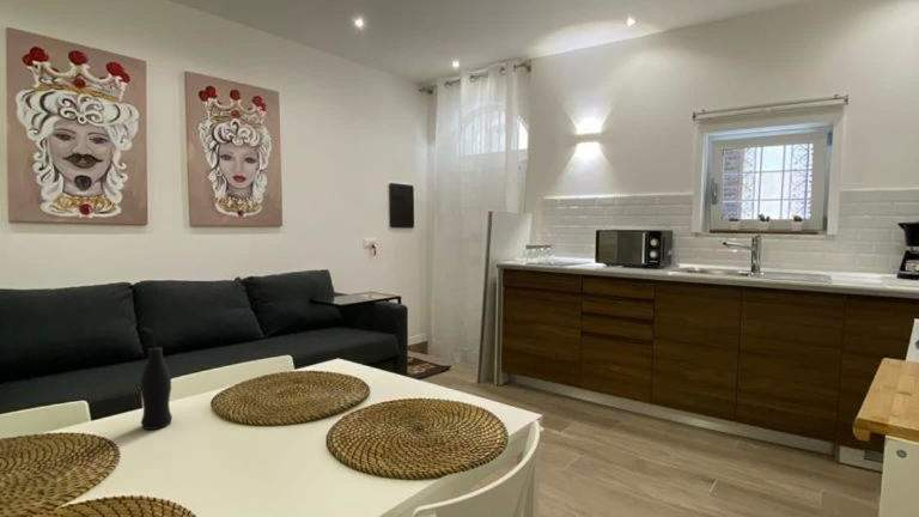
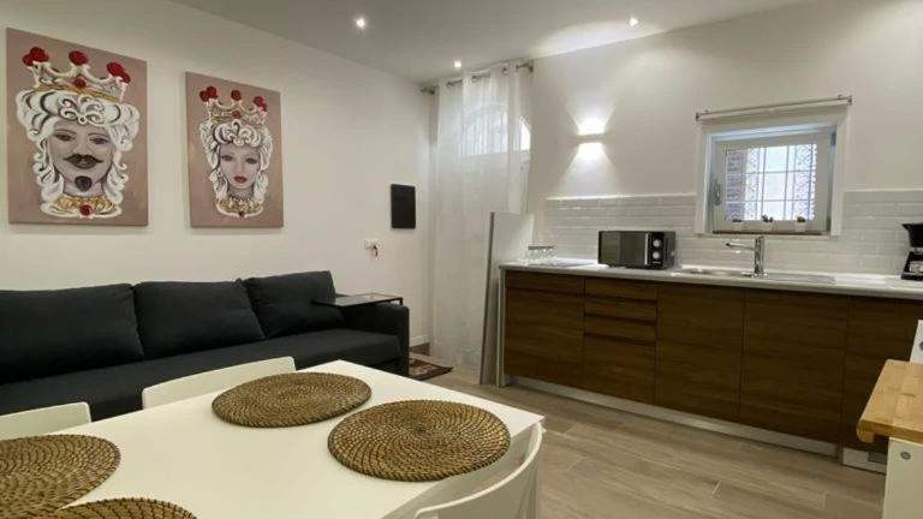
- bottle [139,326,174,431]
